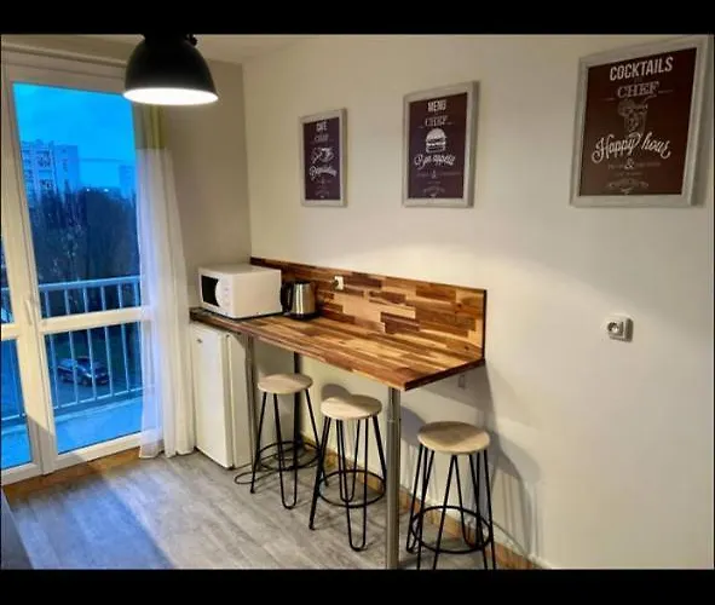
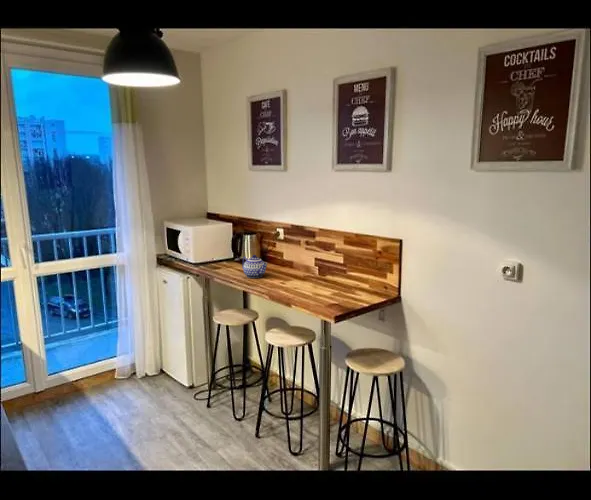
+ teapot [241,254,268,279]
